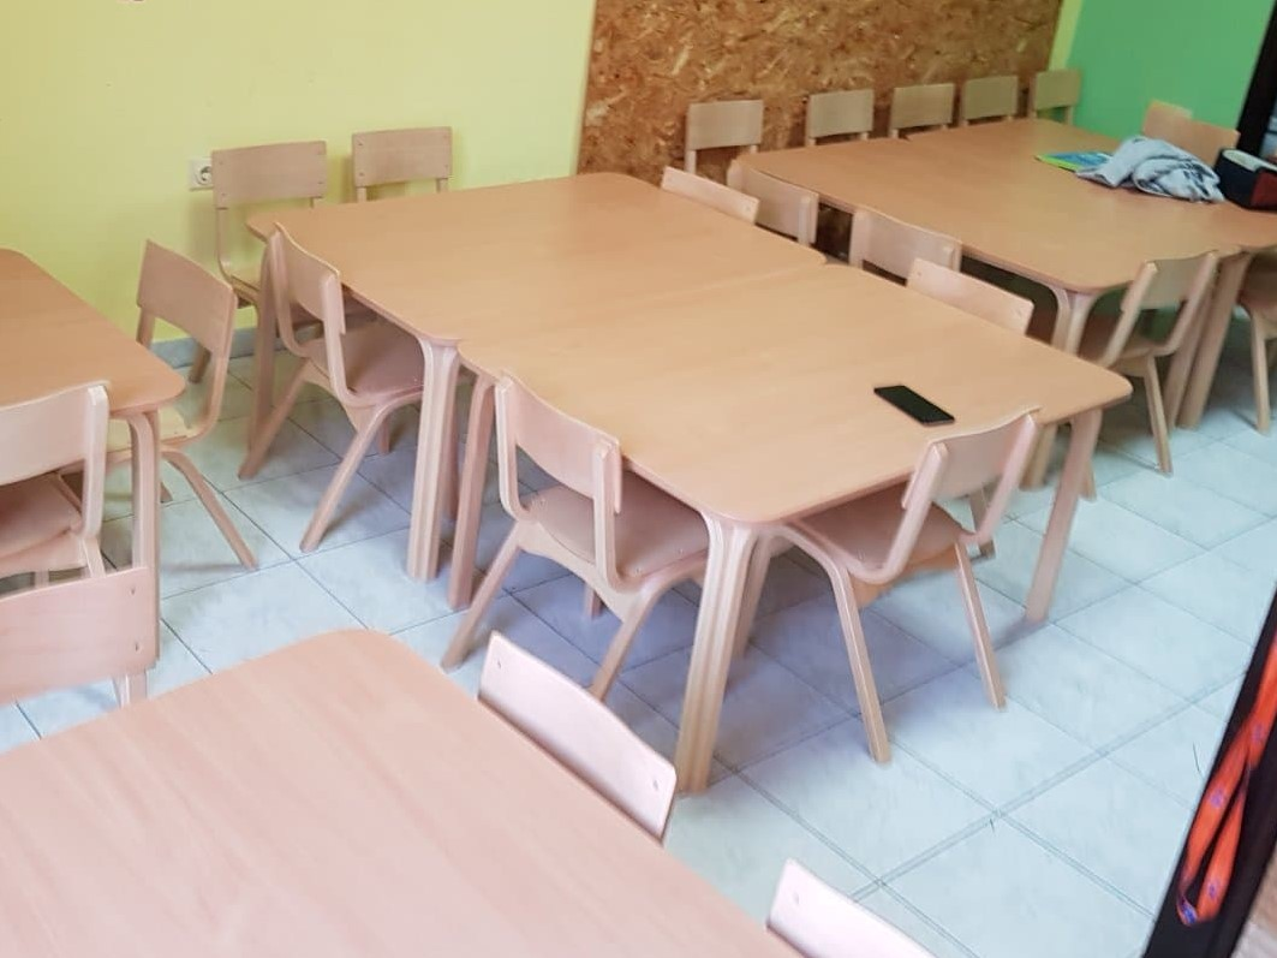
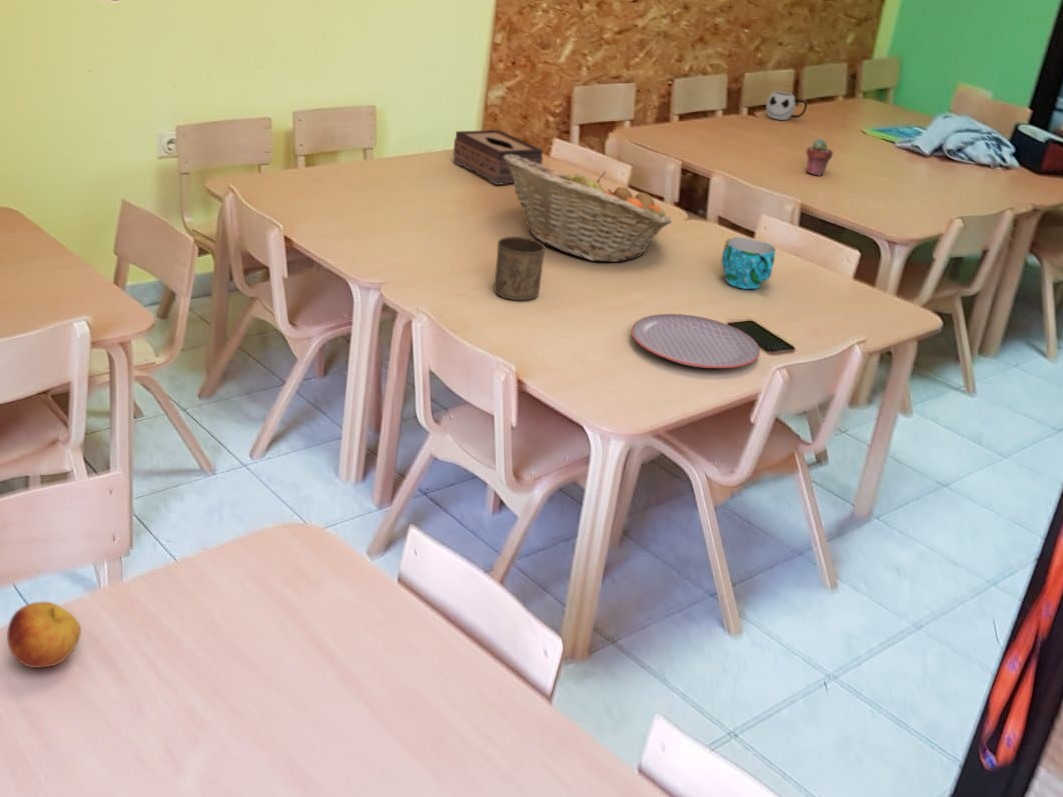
+ cup [721,237,776,290]
+ fruit basket [503,154,673,263]
+ potted succulent [805,138,834,177]
+ tissue box [452,129,544,186]
+ apple [6,601,82,669]
+ plate [630,313,761,369]
+ mug [765,90,808,121]
+ cup [493,236,546,301]
